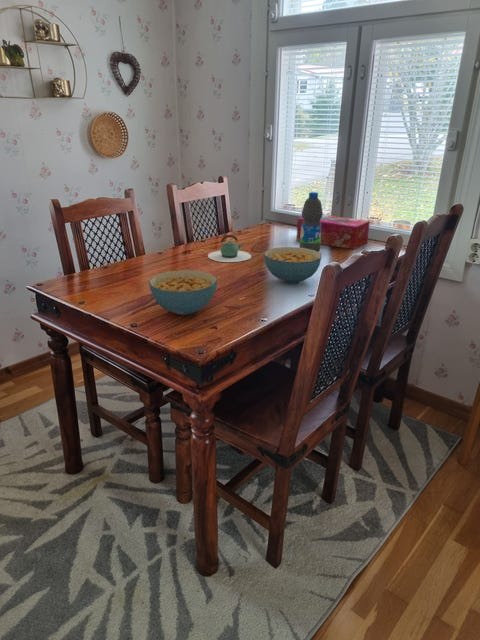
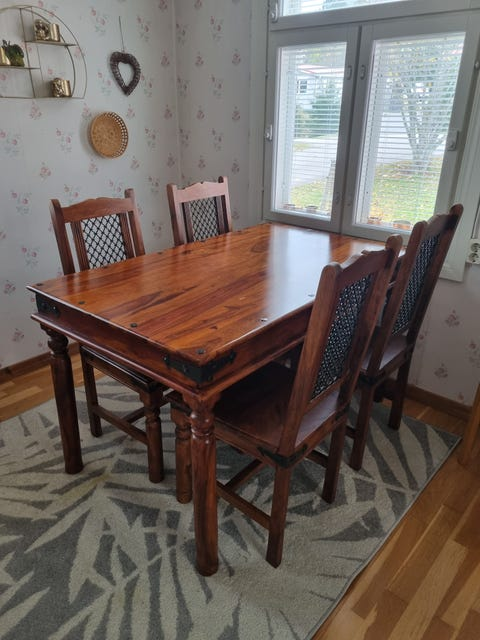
- tissue box [295,214,371,250]
- cereal bowl [263,246,322,285]
- teapot [207,234,252,263]
- water bottle [299,191,324,252]
- cereal bowl [147,269,218,316]
